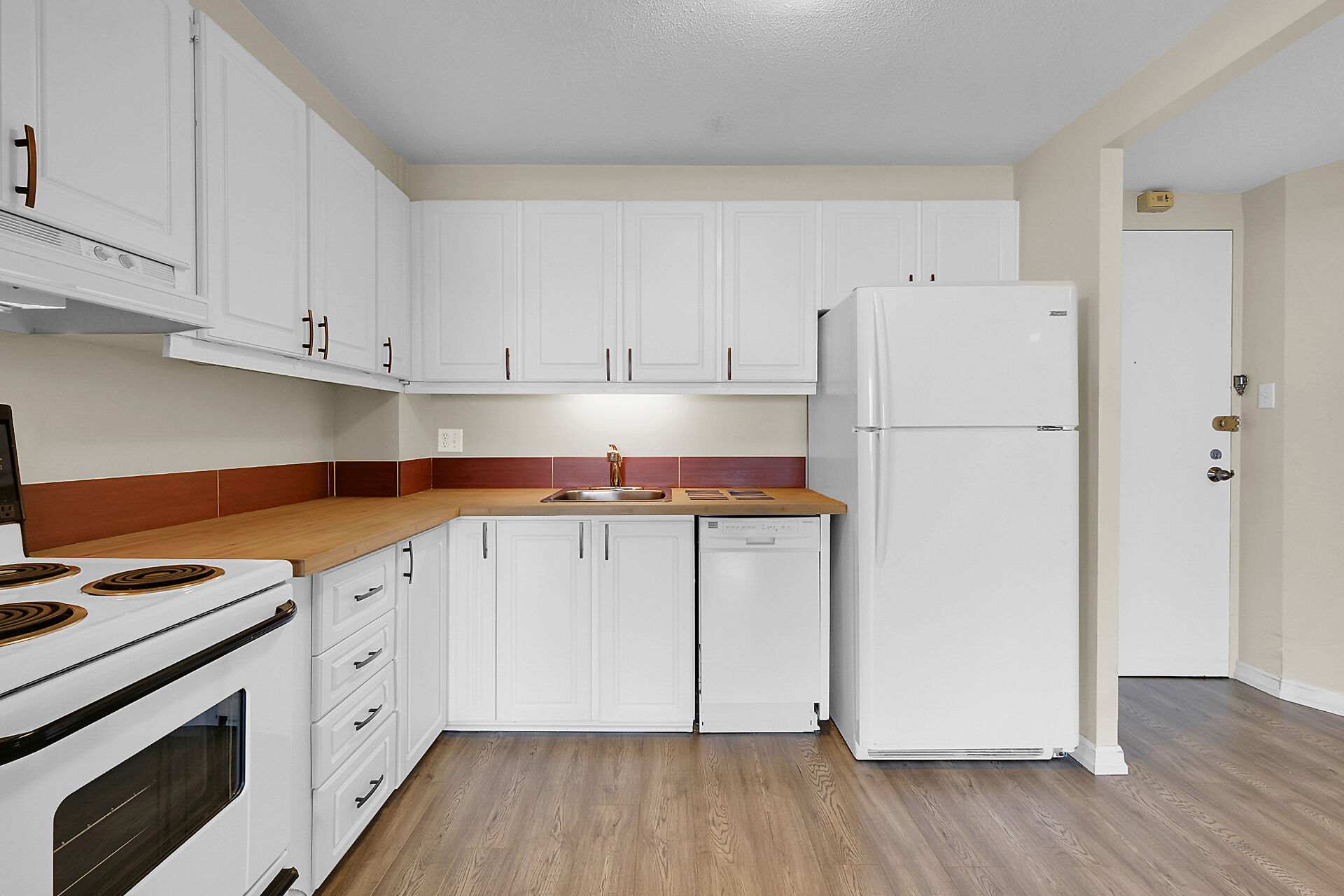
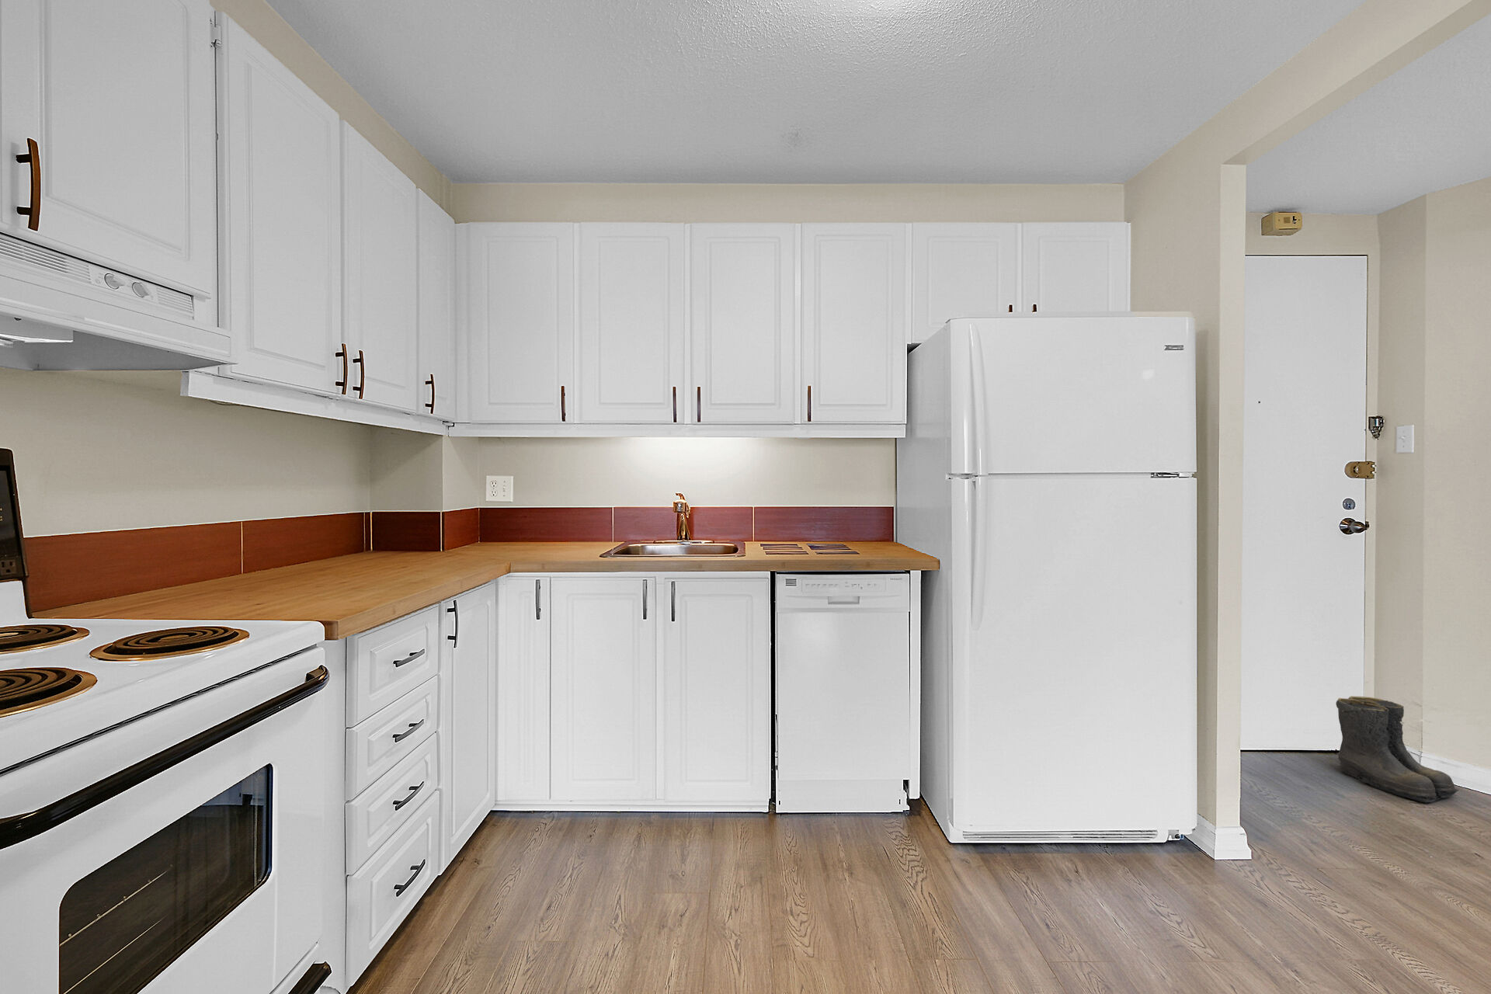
+ boots [1335,694,1460,803]
